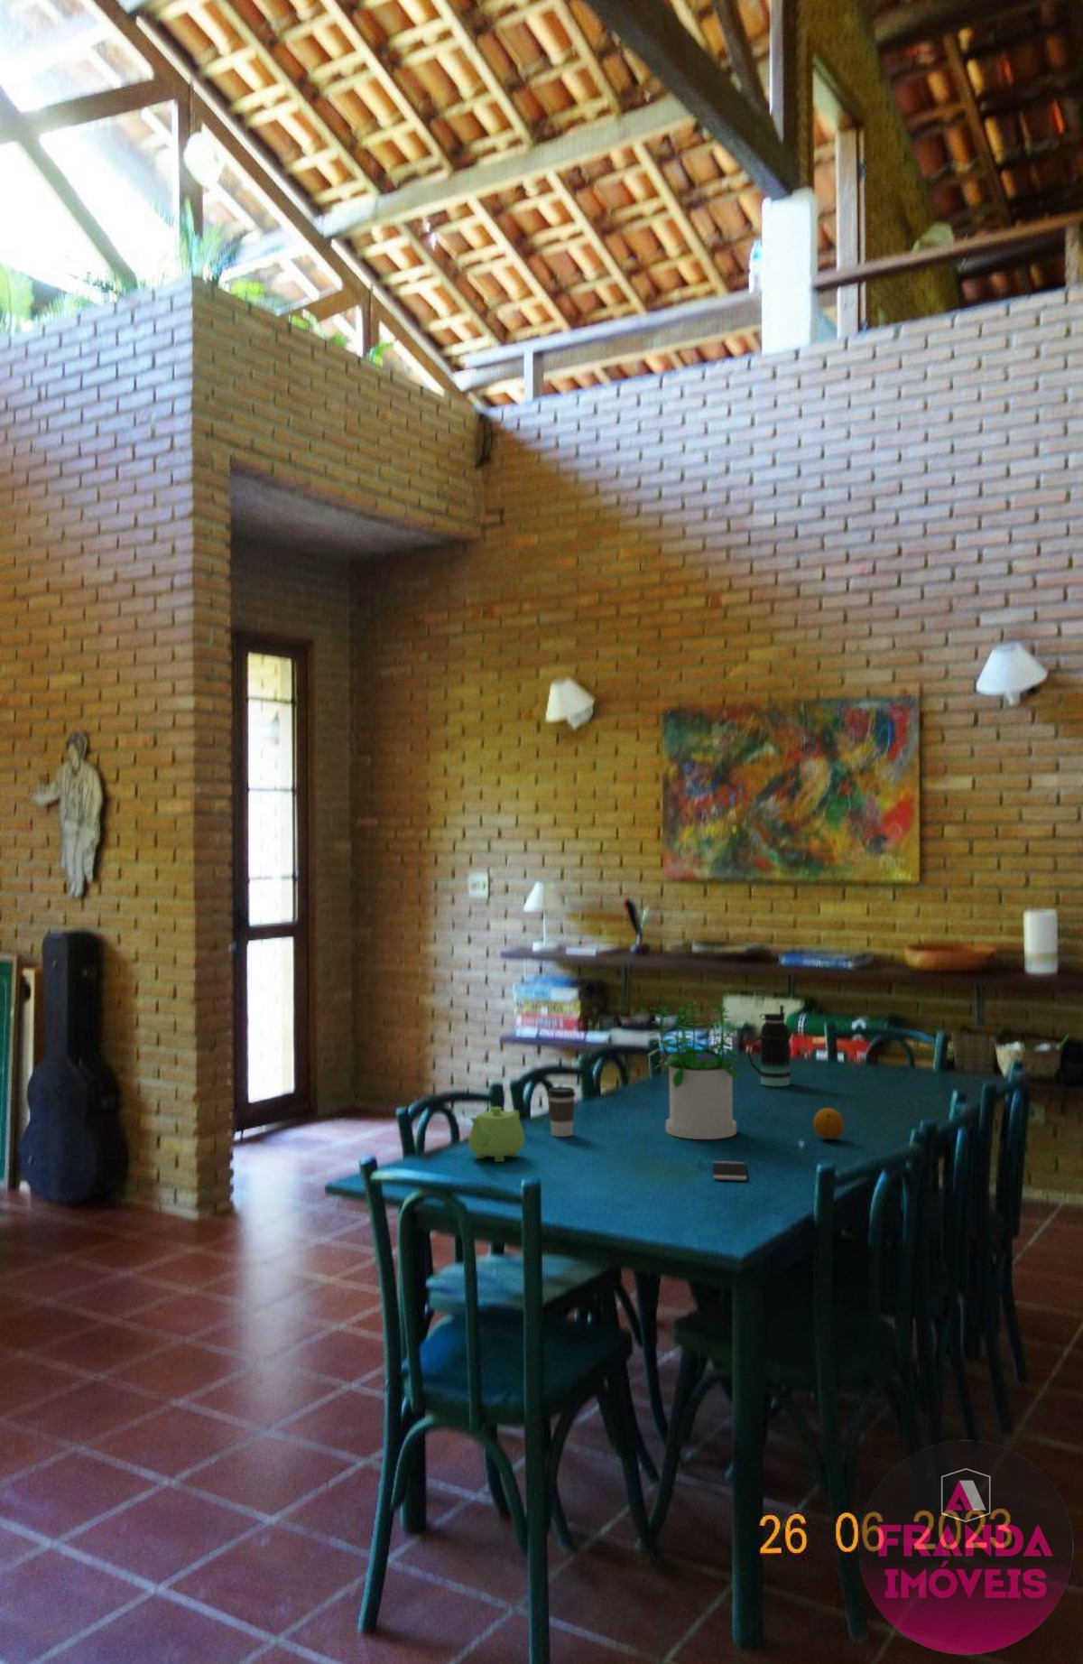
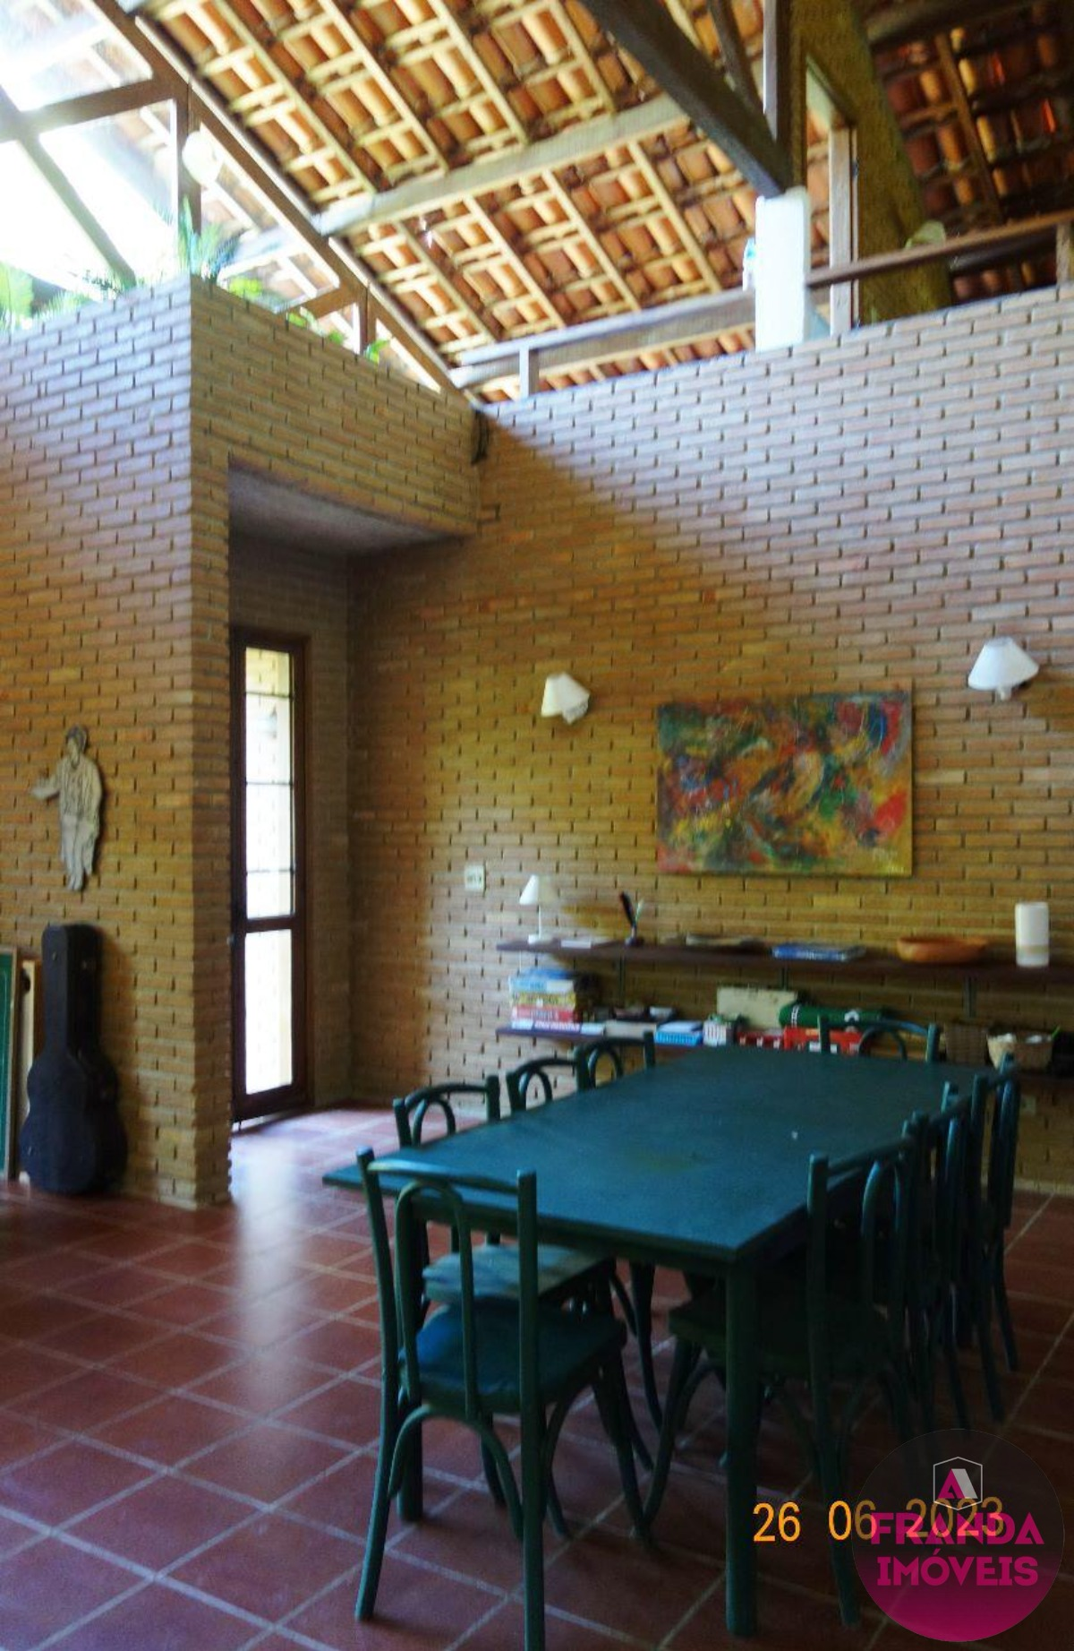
- smartphone [712,1161,748,1181]
- teapot [467,1106,525,1163]
- bottle [746,1004,792,1087]
- coffee cup [546,1087,577,1138]
- potted plant [646,999,739,1140]
- fruit [813,1107,845,1140]
